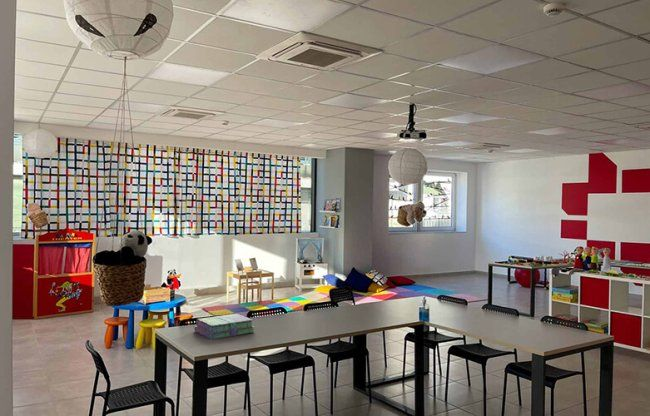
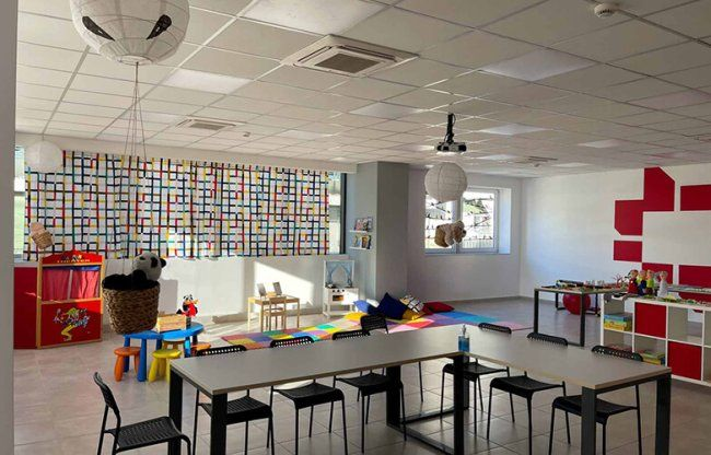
- stack of books [194,313,255,340]
